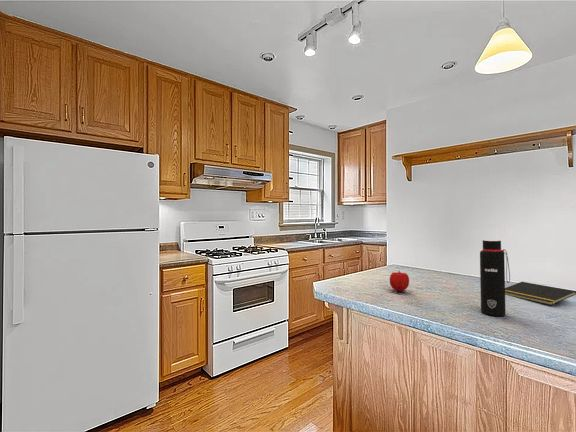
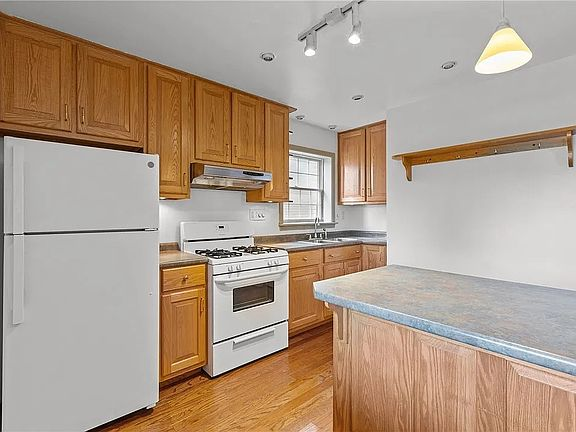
- fruit [389,270,410,293]
- notepad [505,281,576,306]
- water bottle [479,239,511,317]
